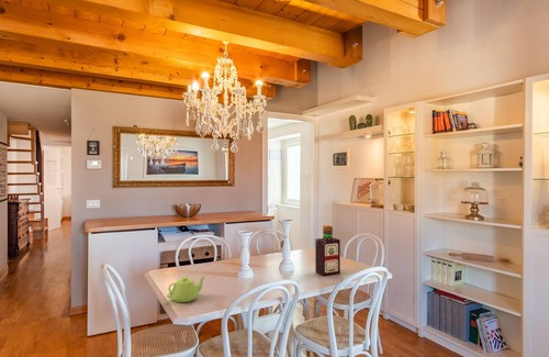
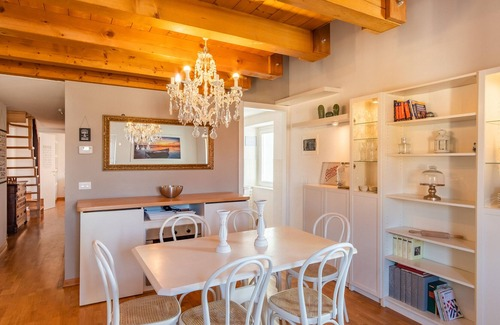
- teapot [166,275,206,303]
- bottle [314,224,341,277]
